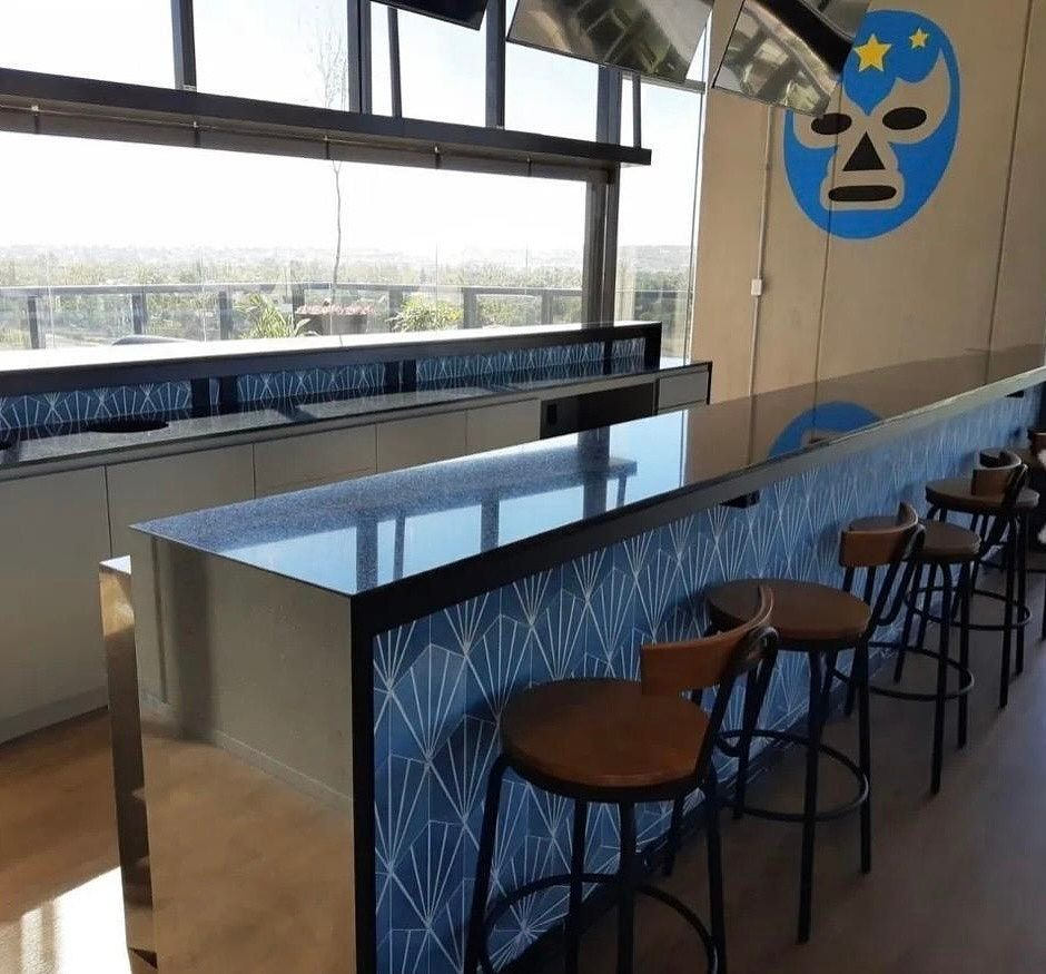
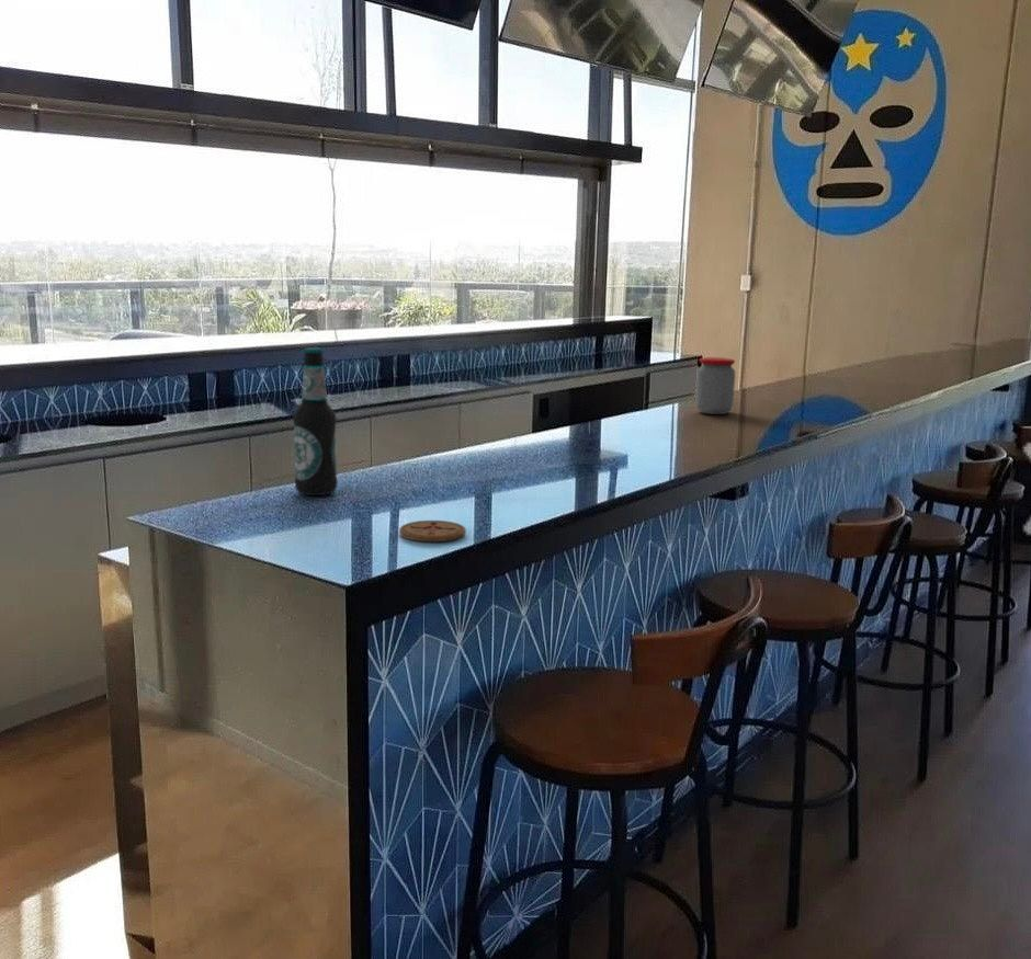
+ jar [694,356,736,415]
+ bottle [292,346,339,496]
+ coaster [398,520,467,543]
